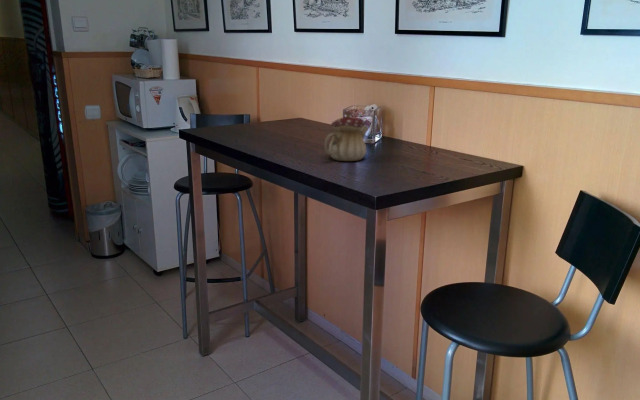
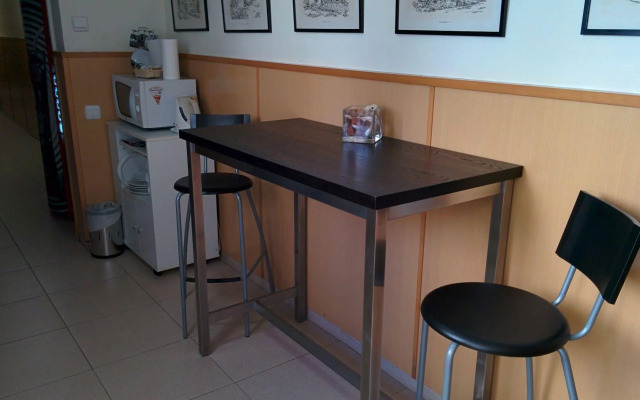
- teapot [323,110,370,162]
